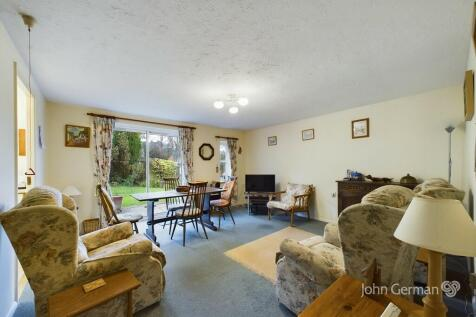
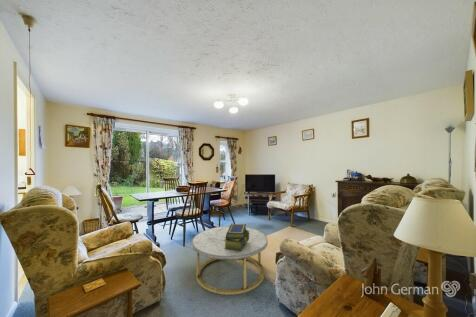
+ stack of books [224,223,250,252]
+ coffee table [191,225,269,296]
